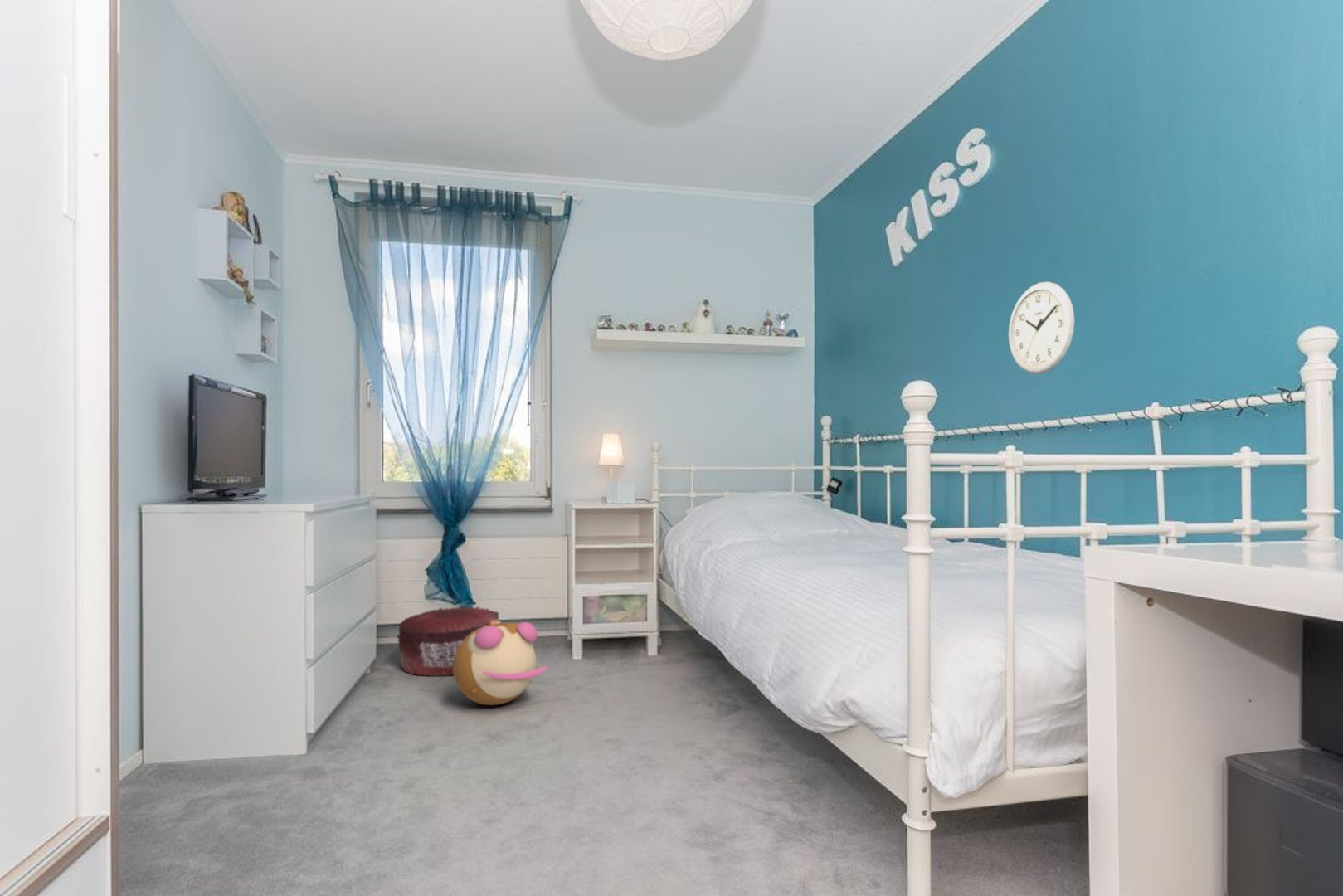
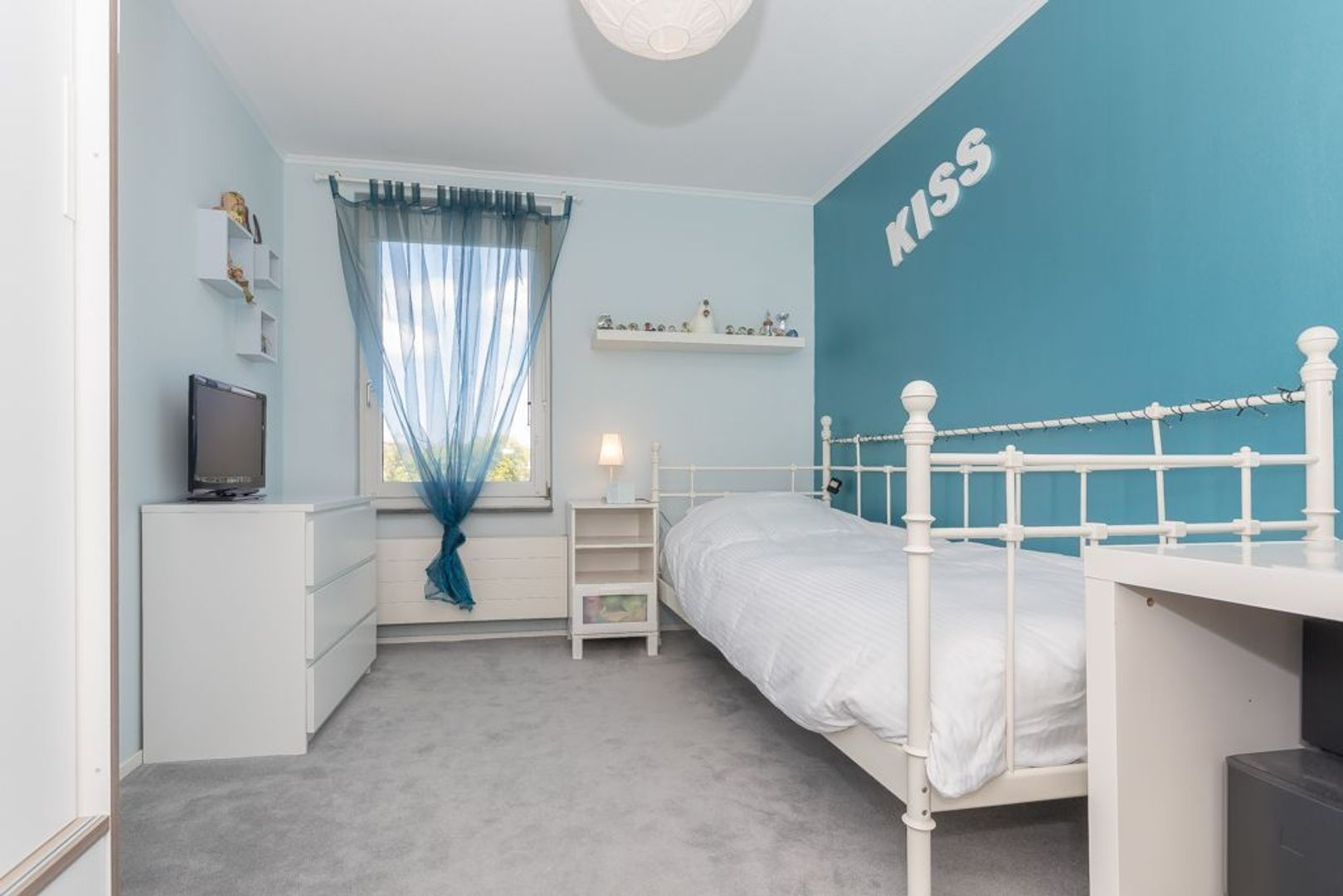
- wall clock [1008,281,1075,375]
- pouf [396,606,502,678]
- plush toy [453,618,547,706]
